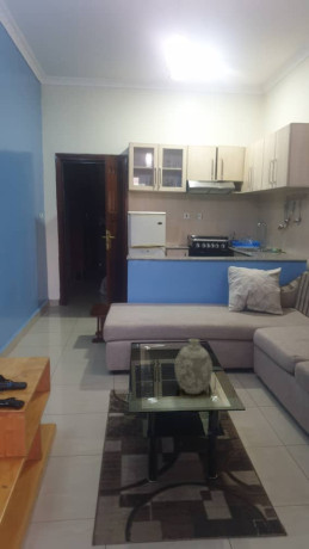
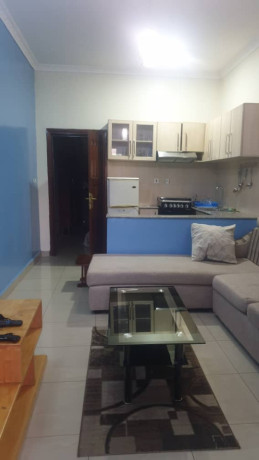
- decorative vase [173,338,214,395]
